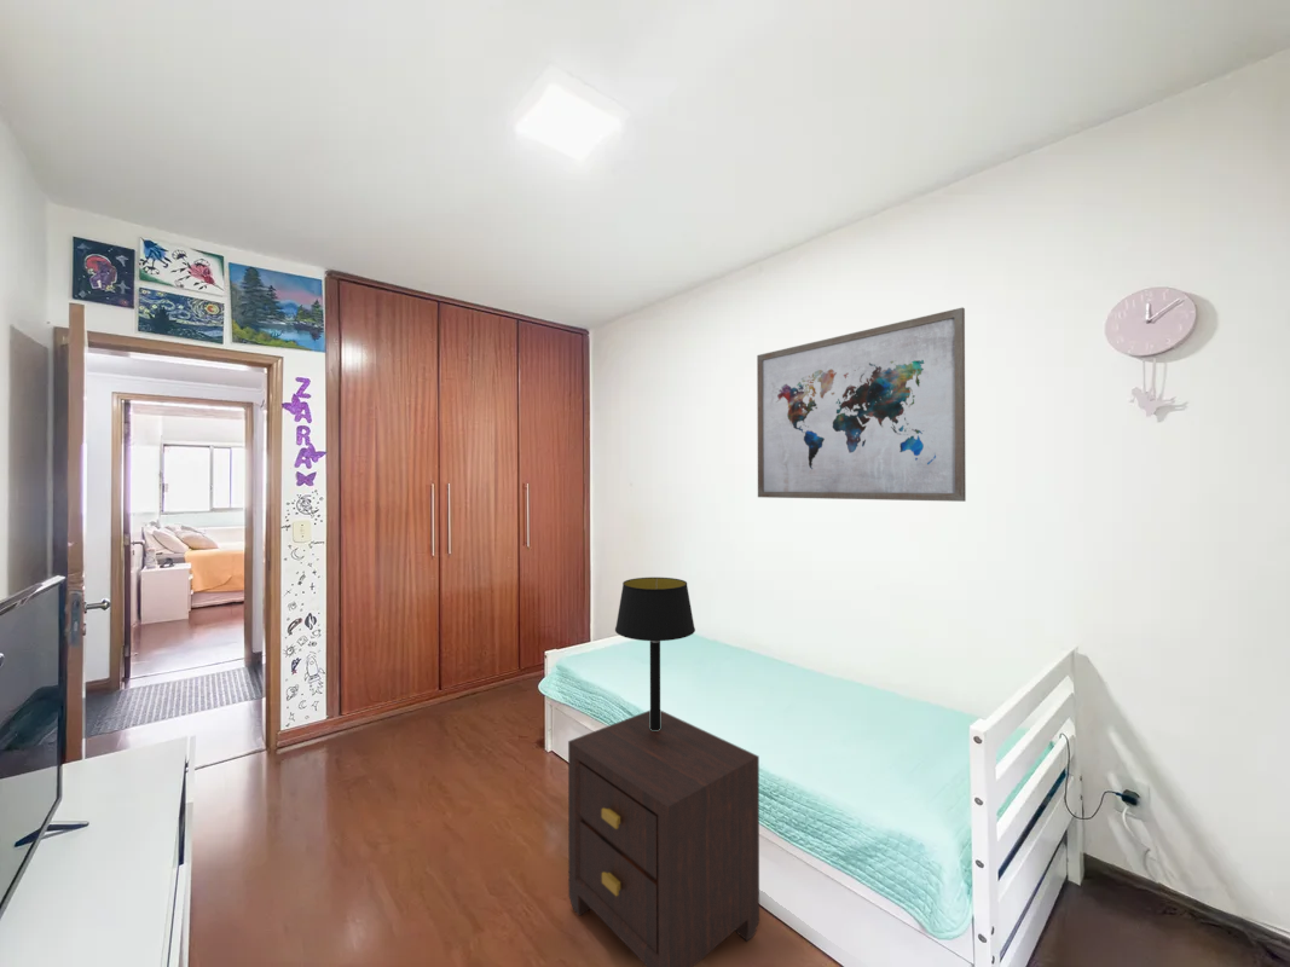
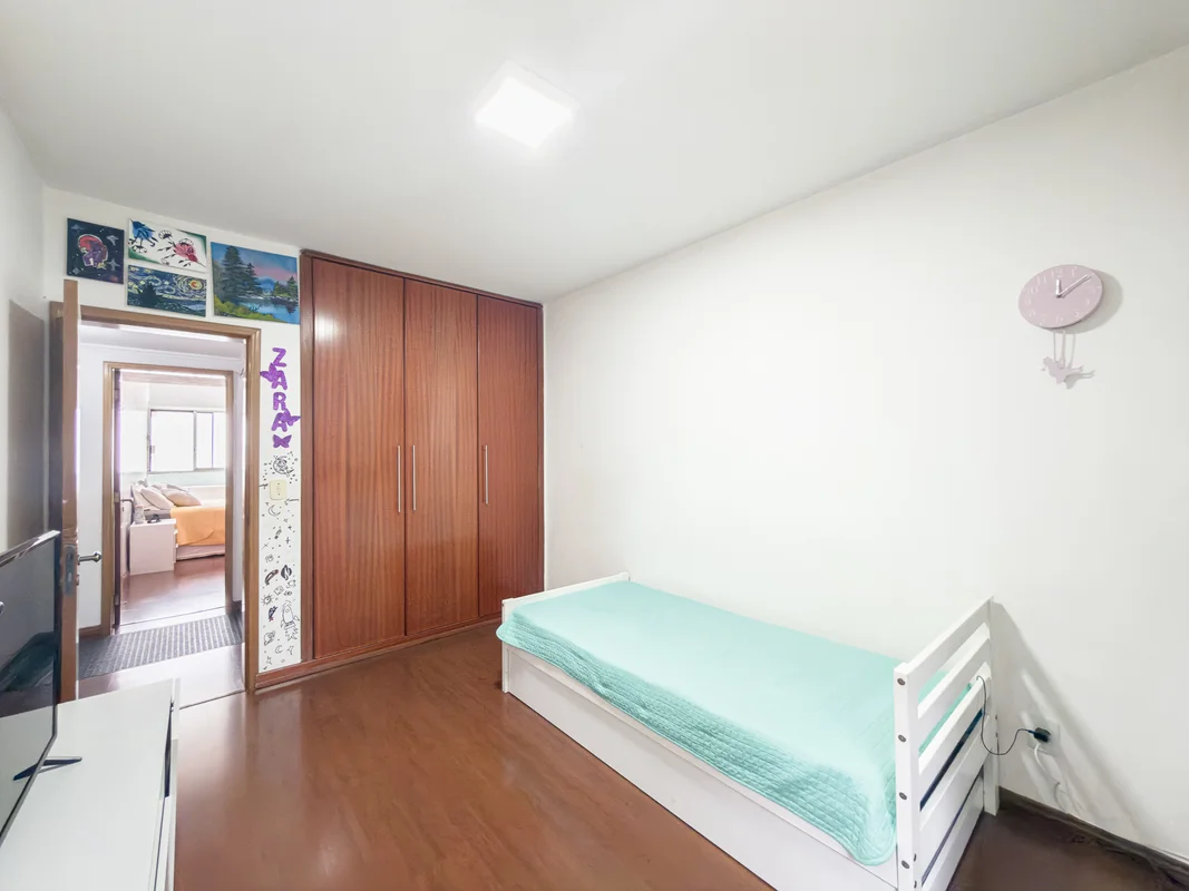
- table lamp [614,577,696,730]
- nightstand [567,710,760,967]
- wall art [756,306,967,503]
